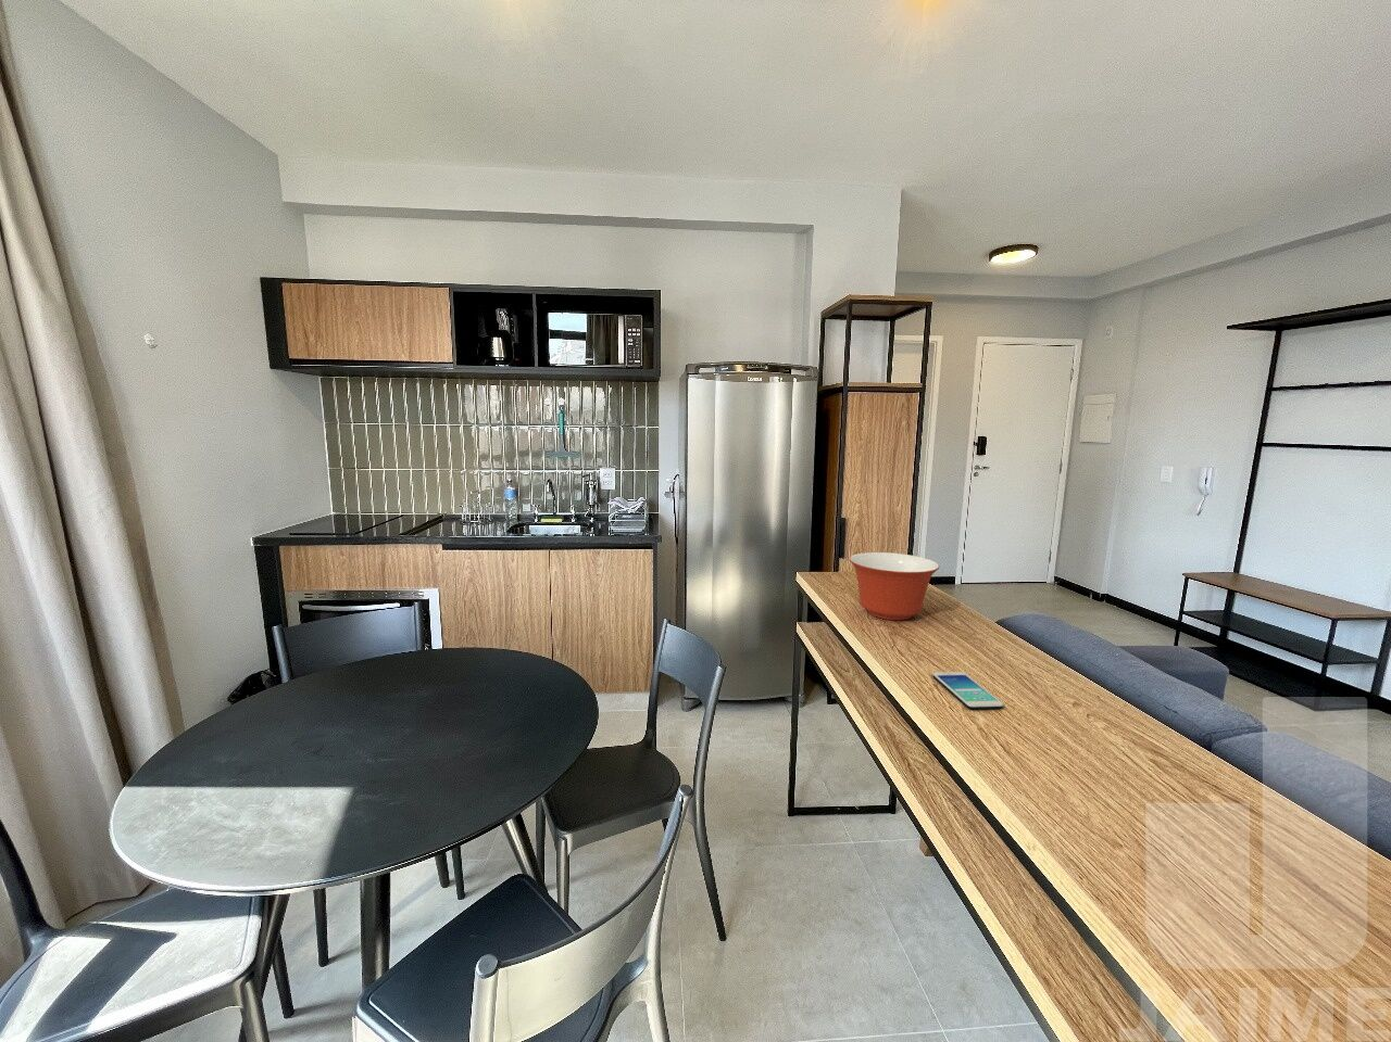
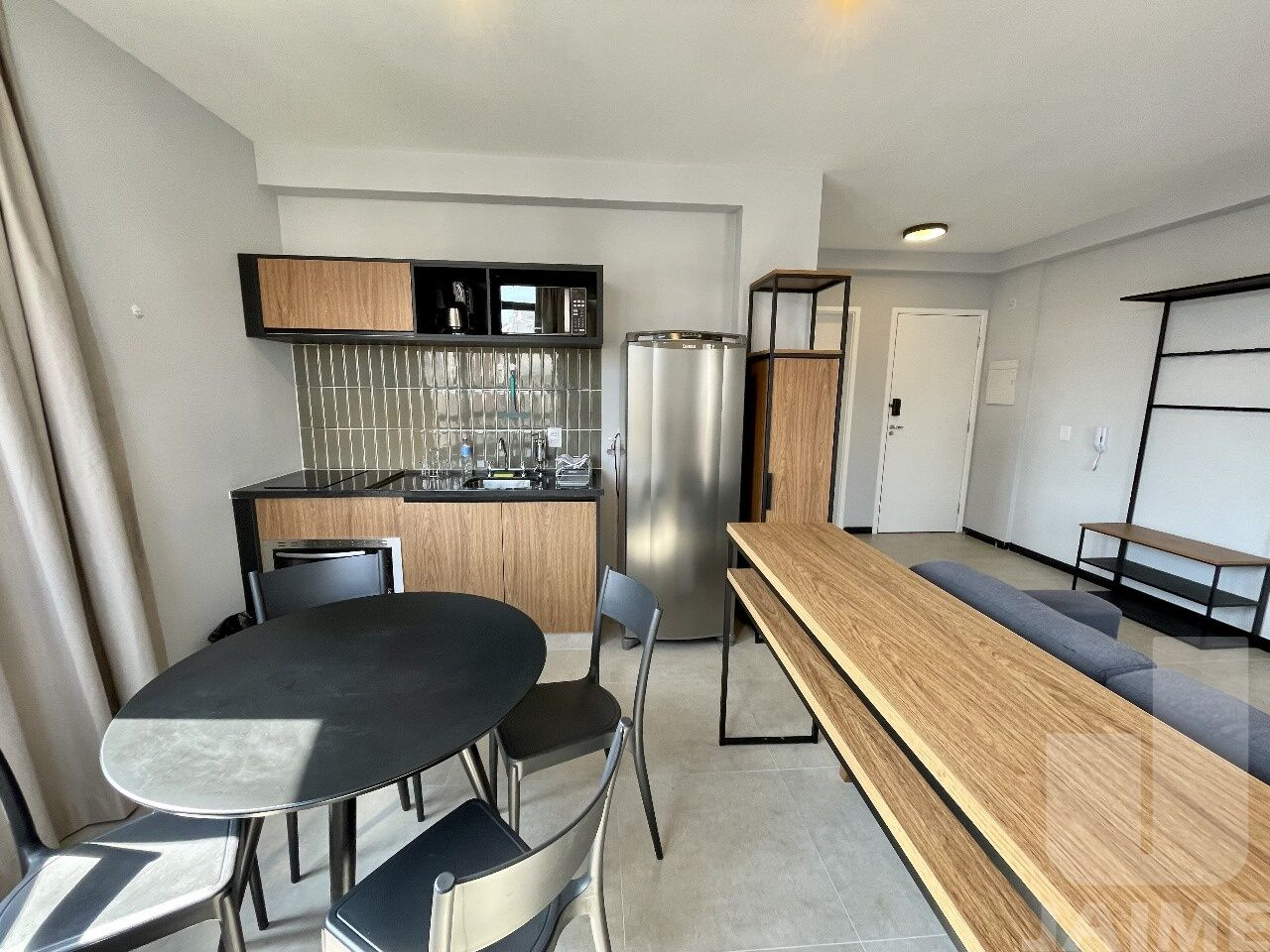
- smartphone [931,671,1004,710]
- mixing bowl [849,552,940,621]
